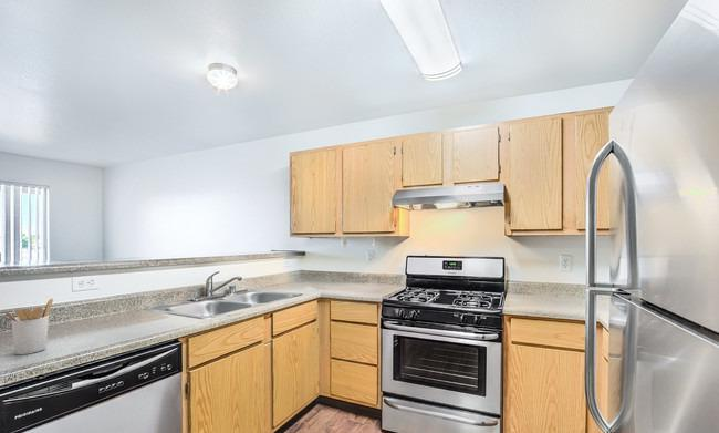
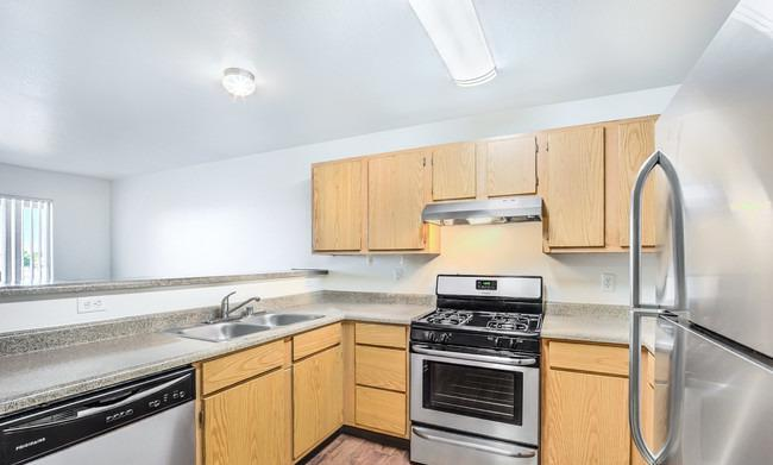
- utensil holder [2,298,54,355]
